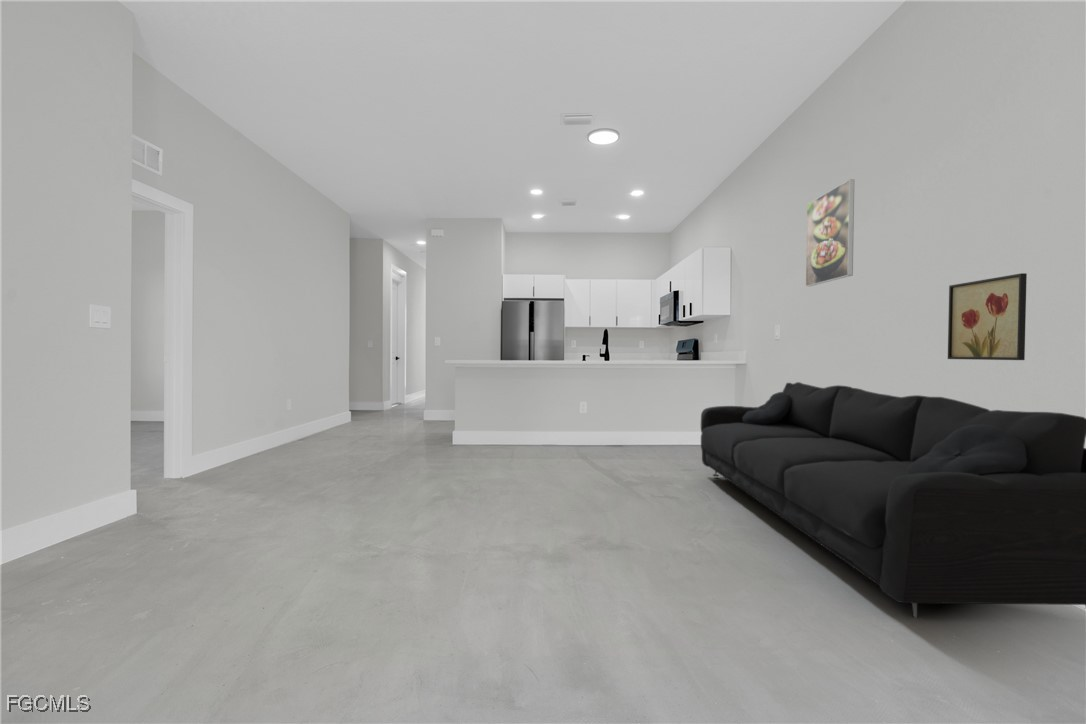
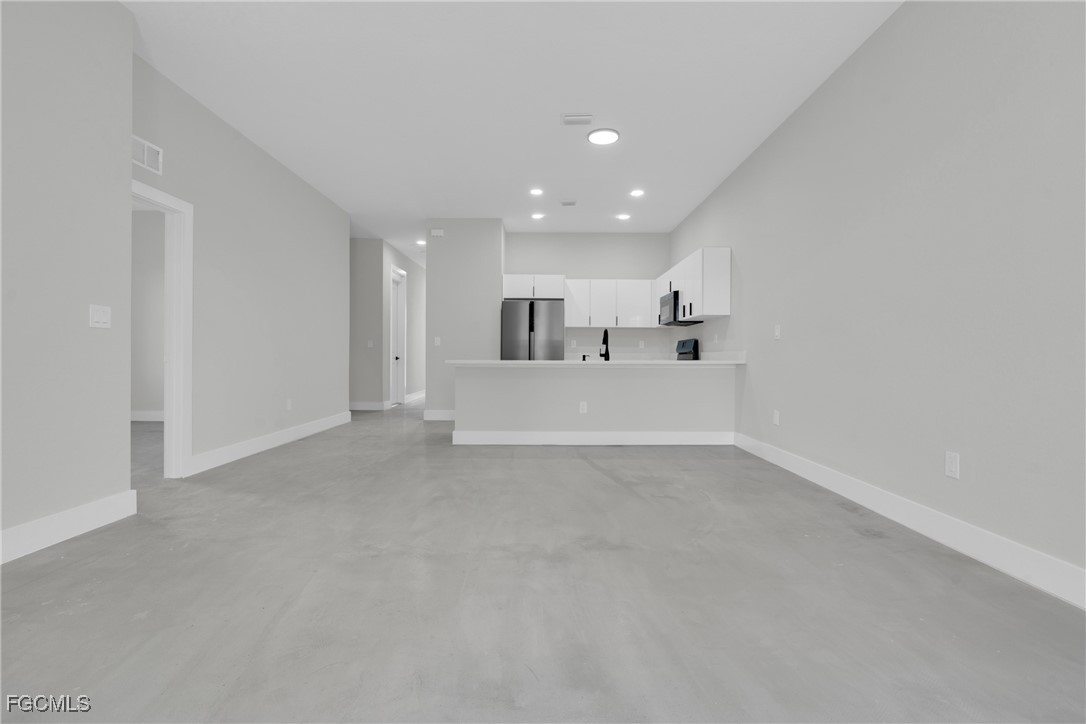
- sofa [700,381,1086,619]
- wall art [947,272,1028,361]
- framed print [805,178,855,288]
